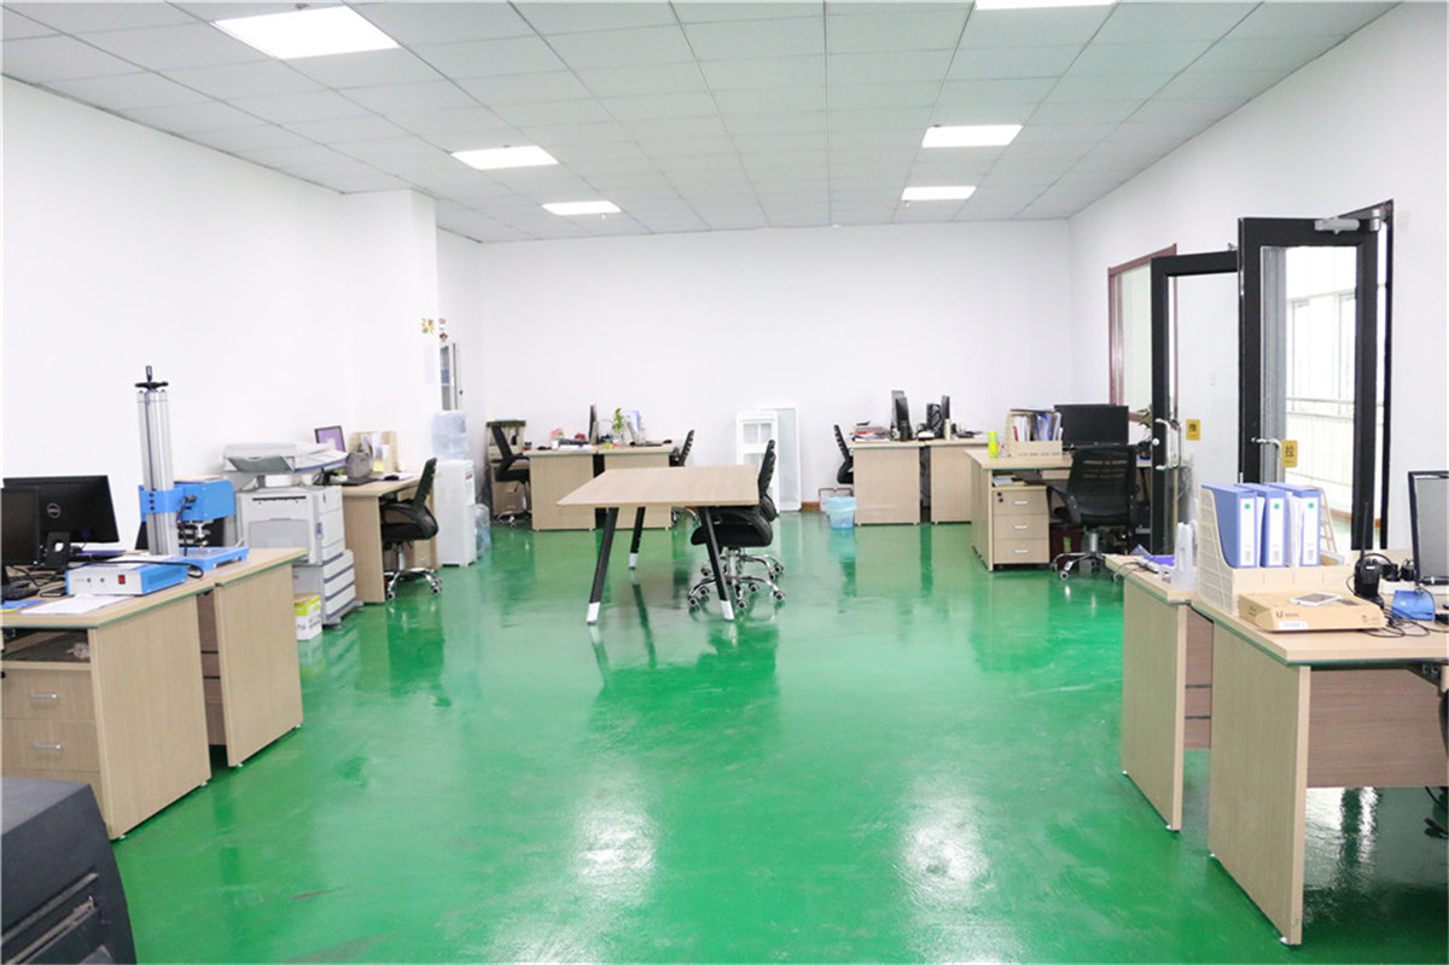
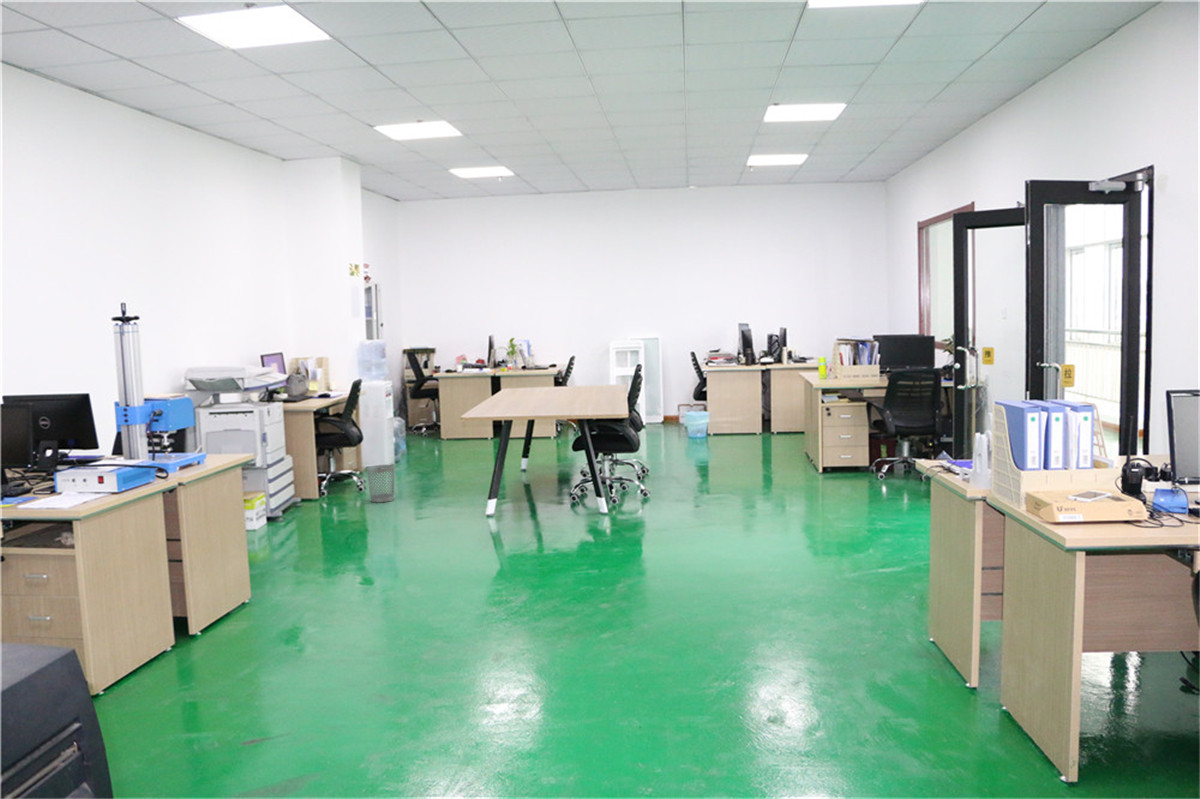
+ wastebasket [365,464,396,503]
